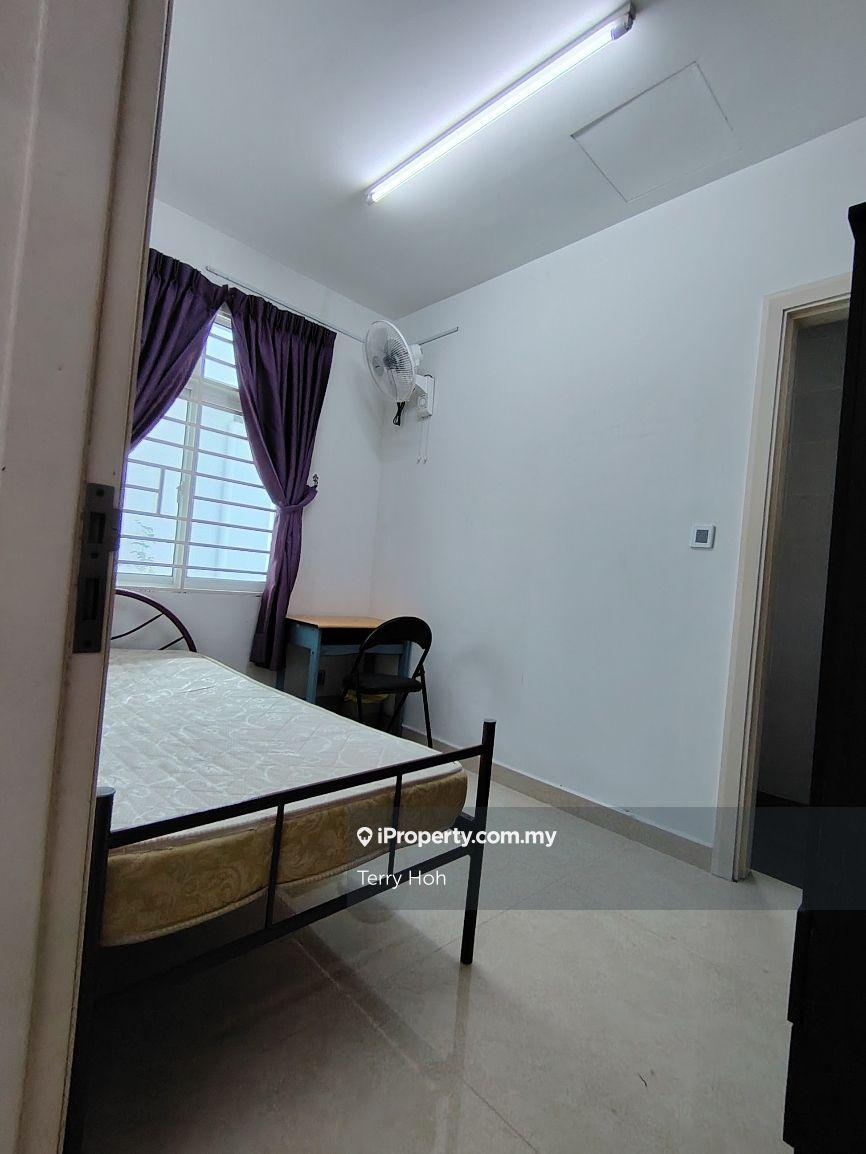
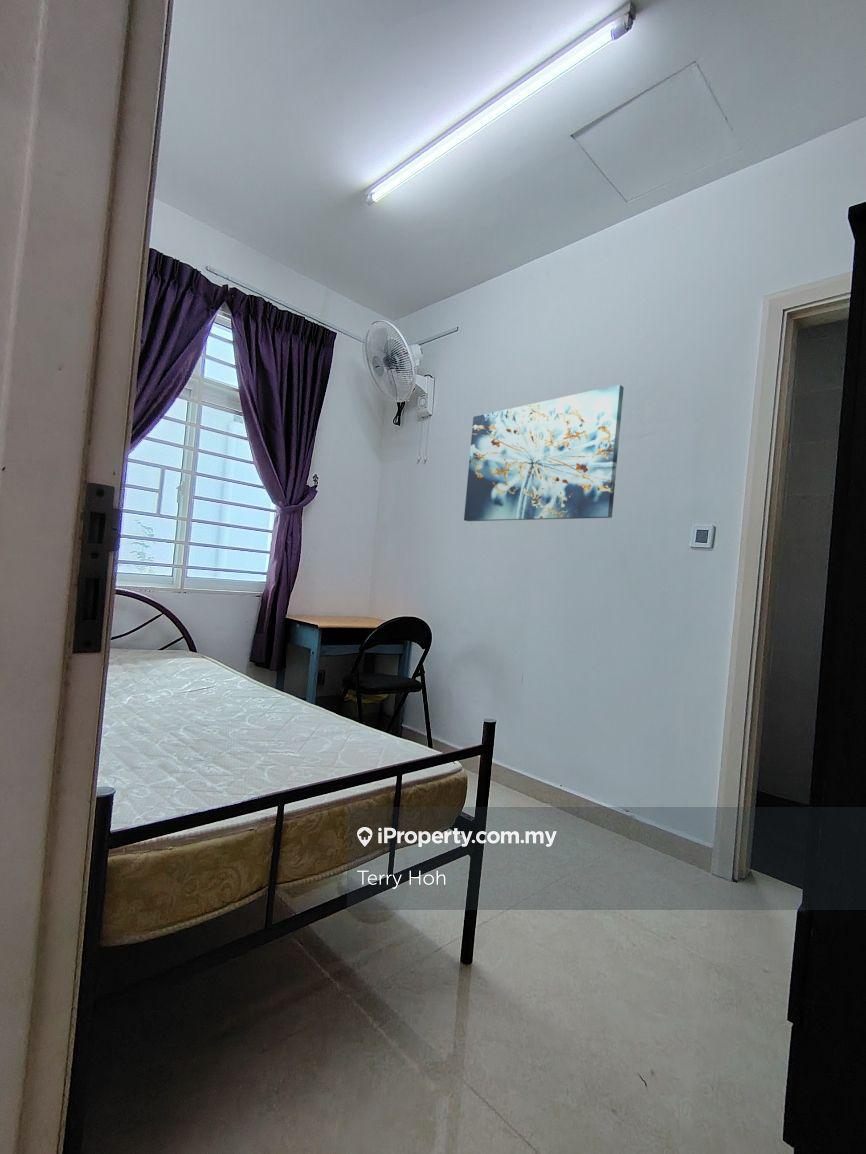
+ wall art [463,384,625,522]
